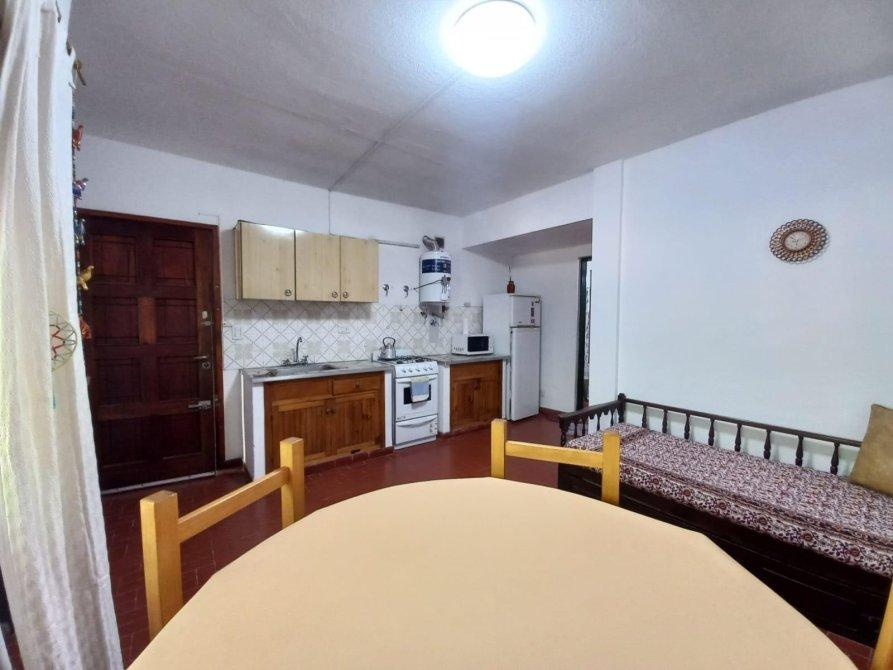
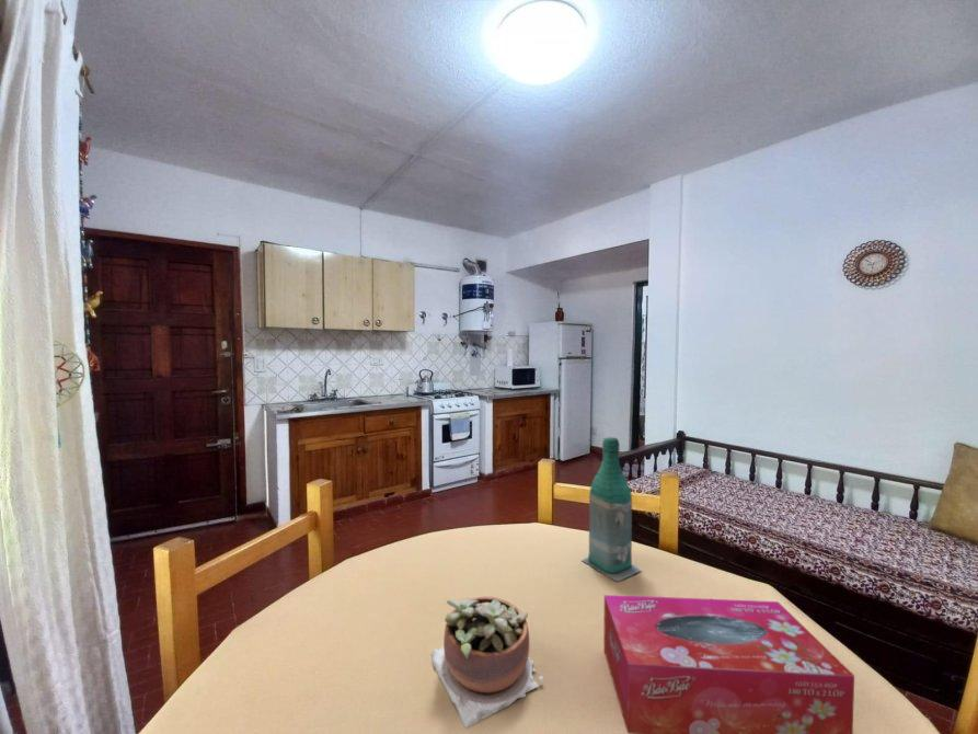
+ bottle [580,436,643,582]
+ succulent plant [430,596,544,729]
+ tissue box [602,594,855,734]
